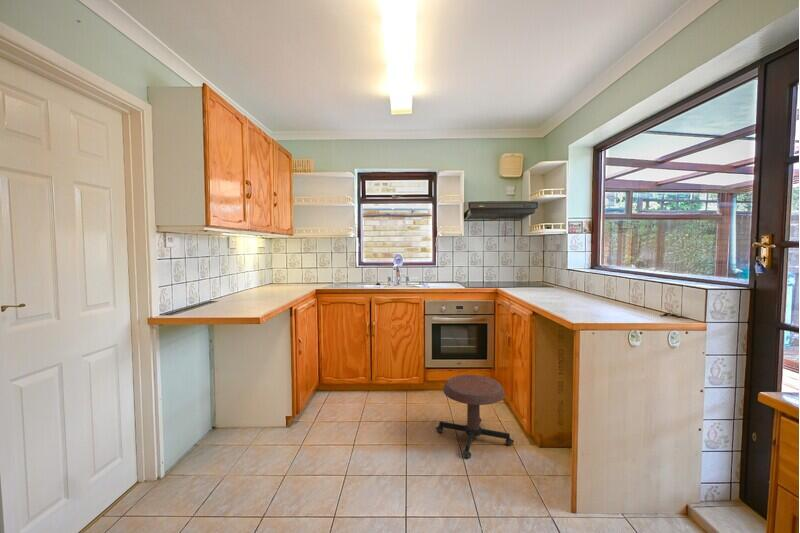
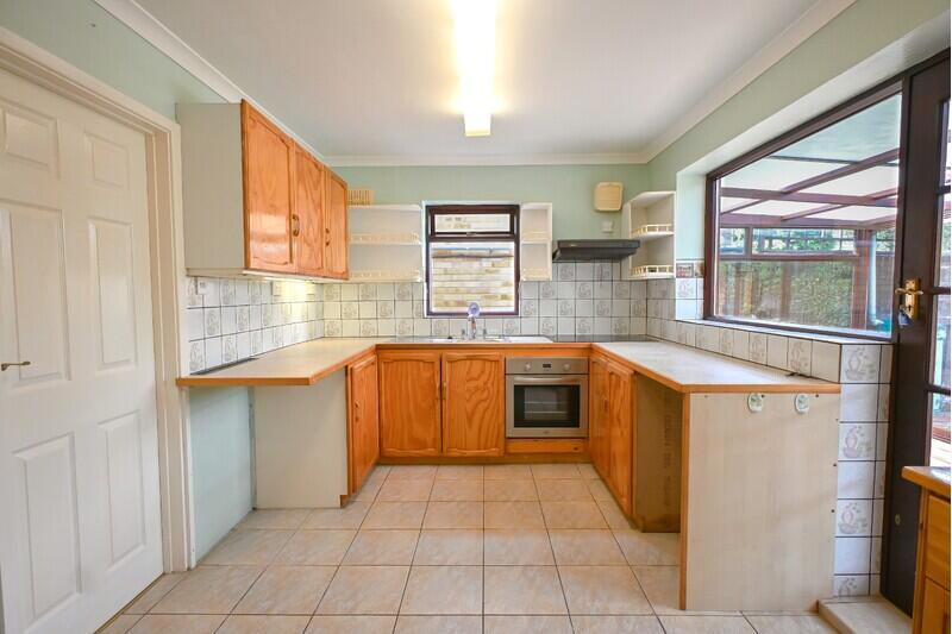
- stool [435,374,515,459]
